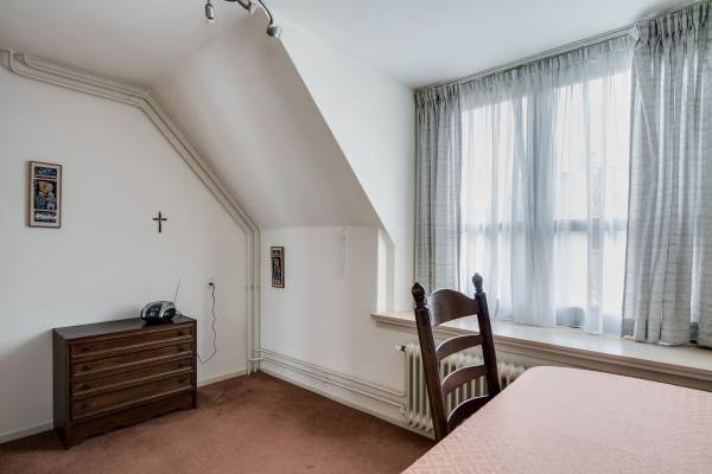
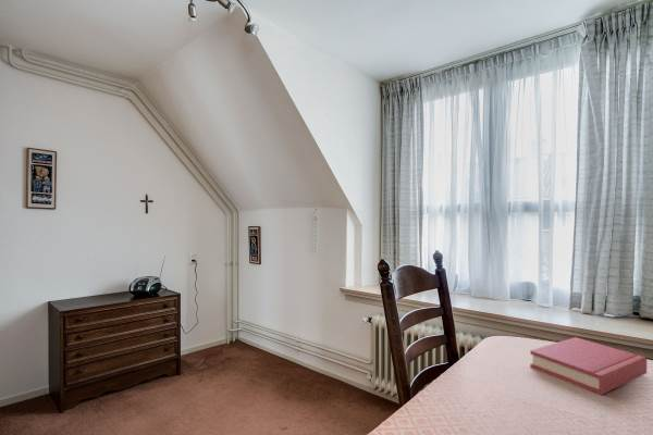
+ hardback book [529,336,648,396]
